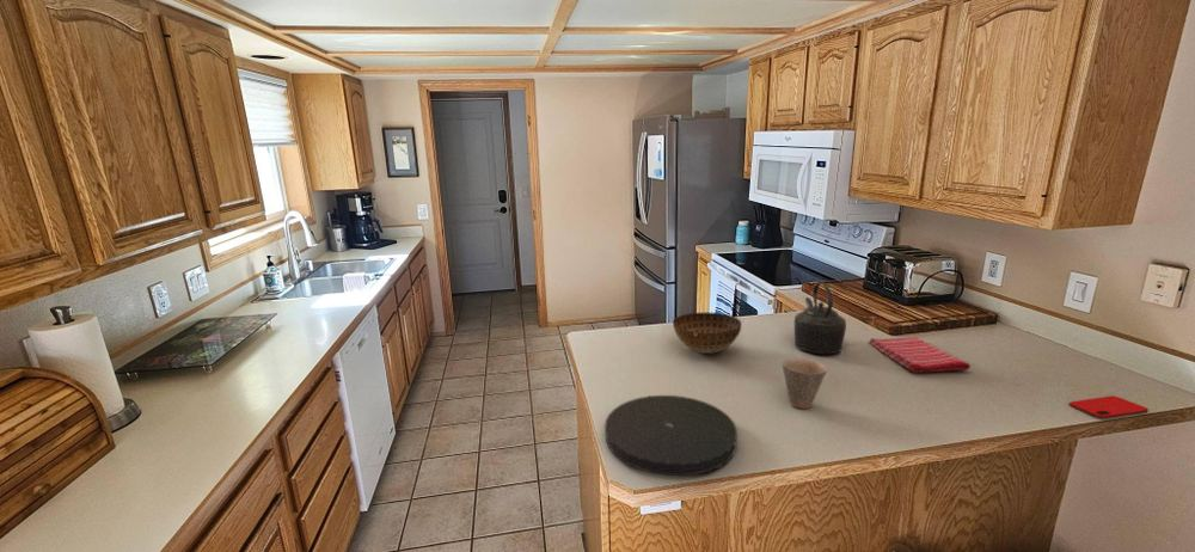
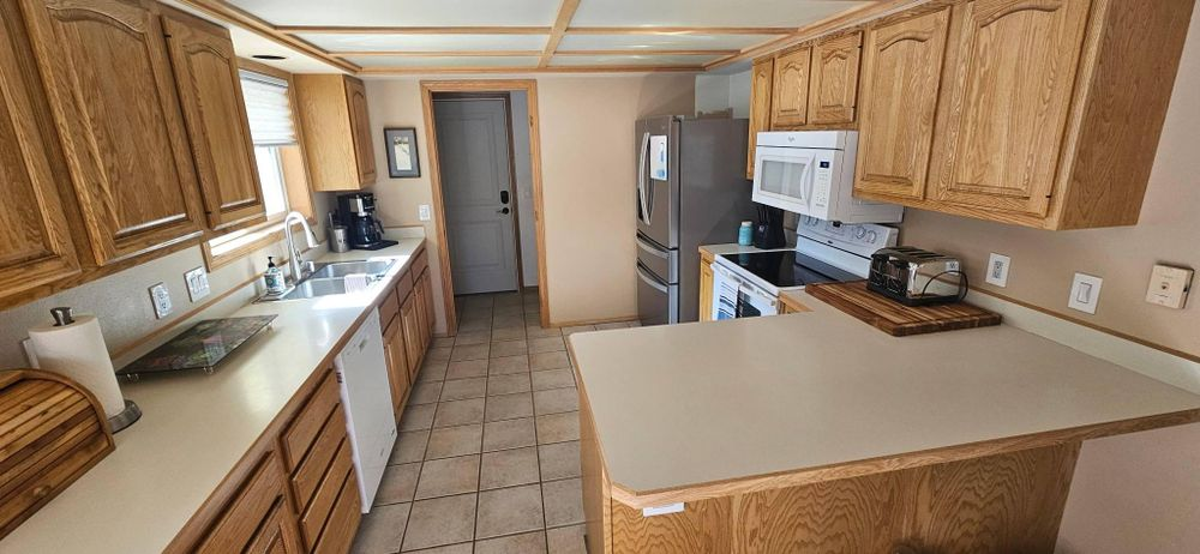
- smartphone [1068,394,1150,419]
- cup [780,357,828,410]
- bowl [672,311,742,355]
- dish towel [868,336,972,374]
- kettle [793,281,847,355]
- plate [603,394,739,477]
